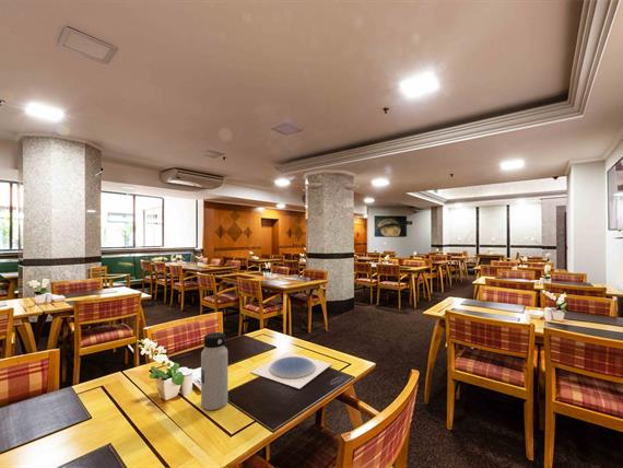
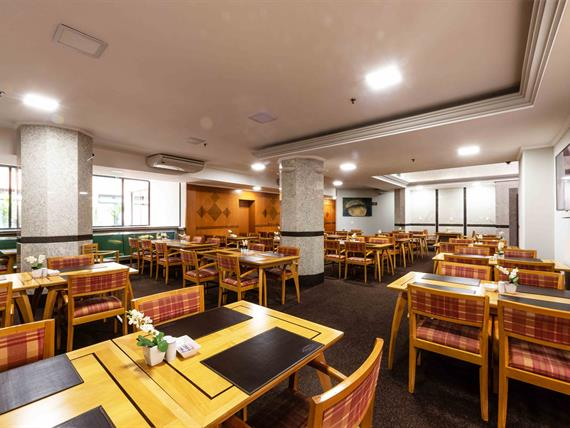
- water bottle [200,331,228,411]
- plate [249,351,332,389]
